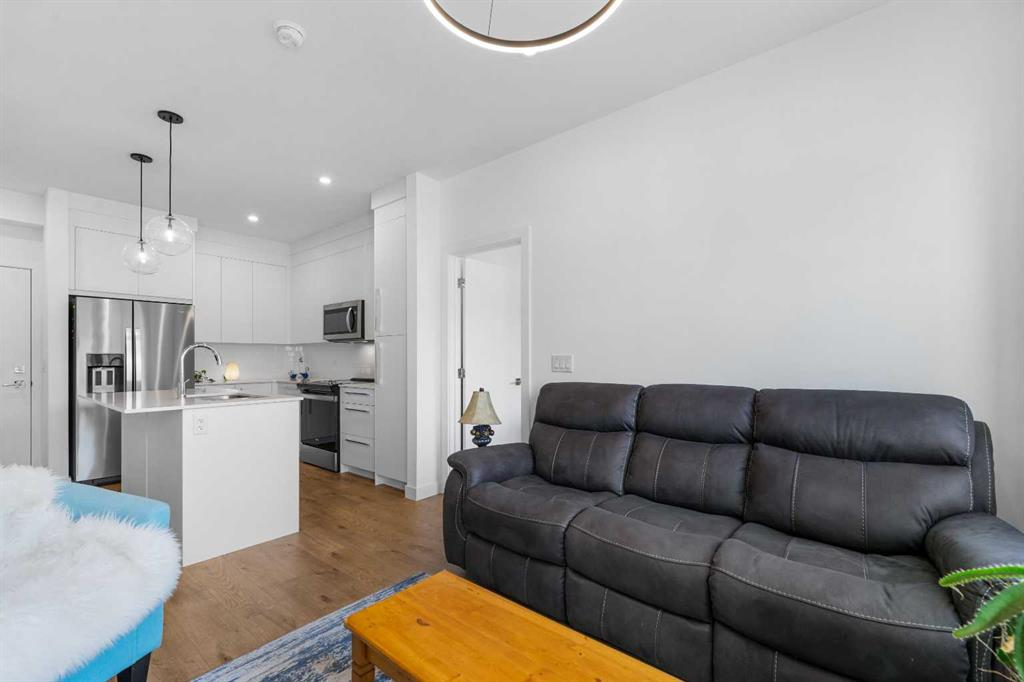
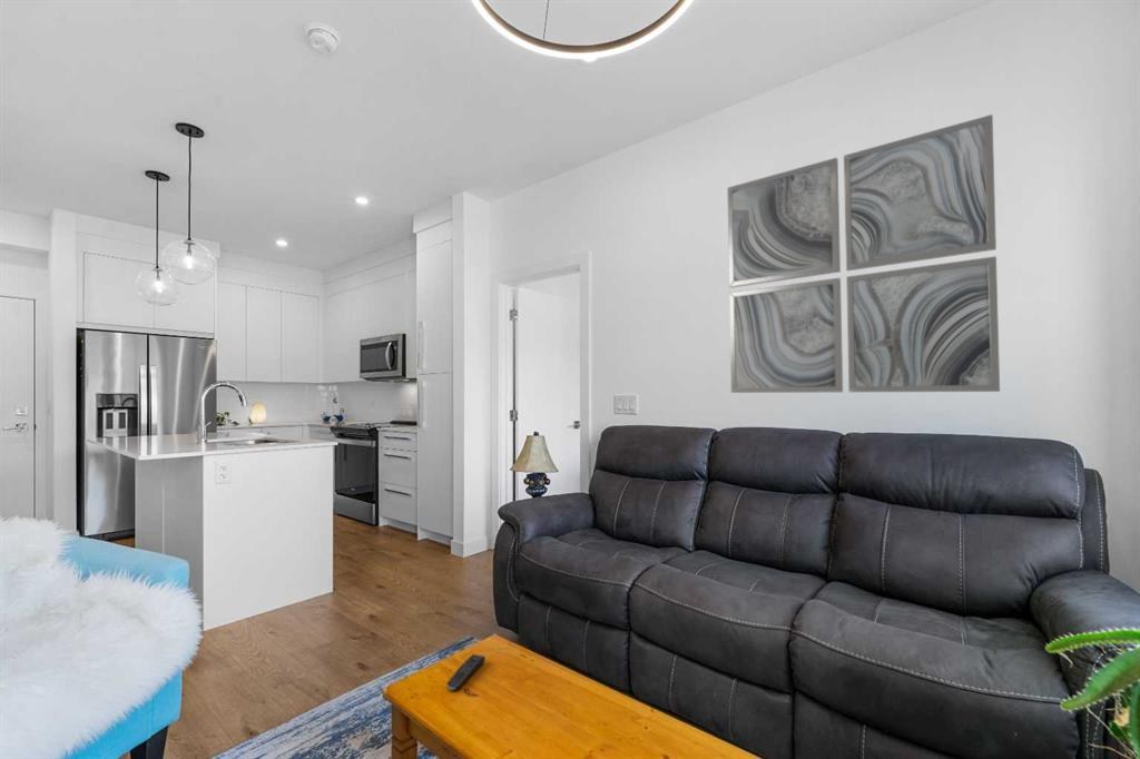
+ remote control [445,653,487,692]
+ wall art [726,114,1001,394]
